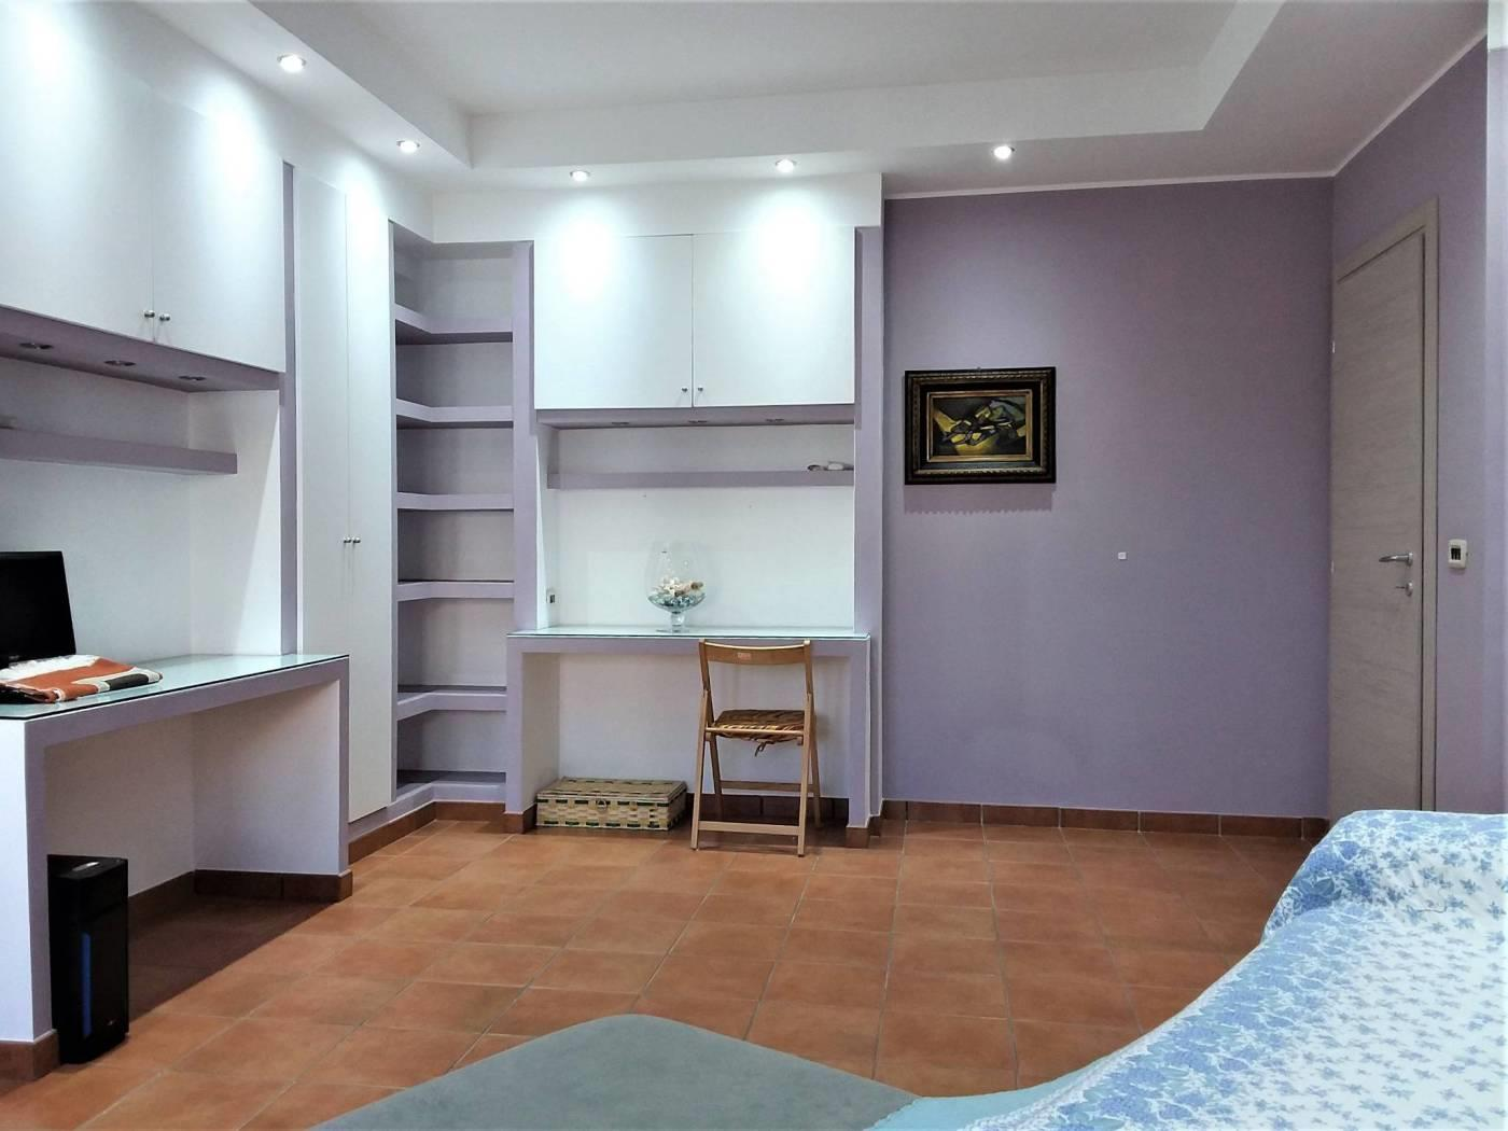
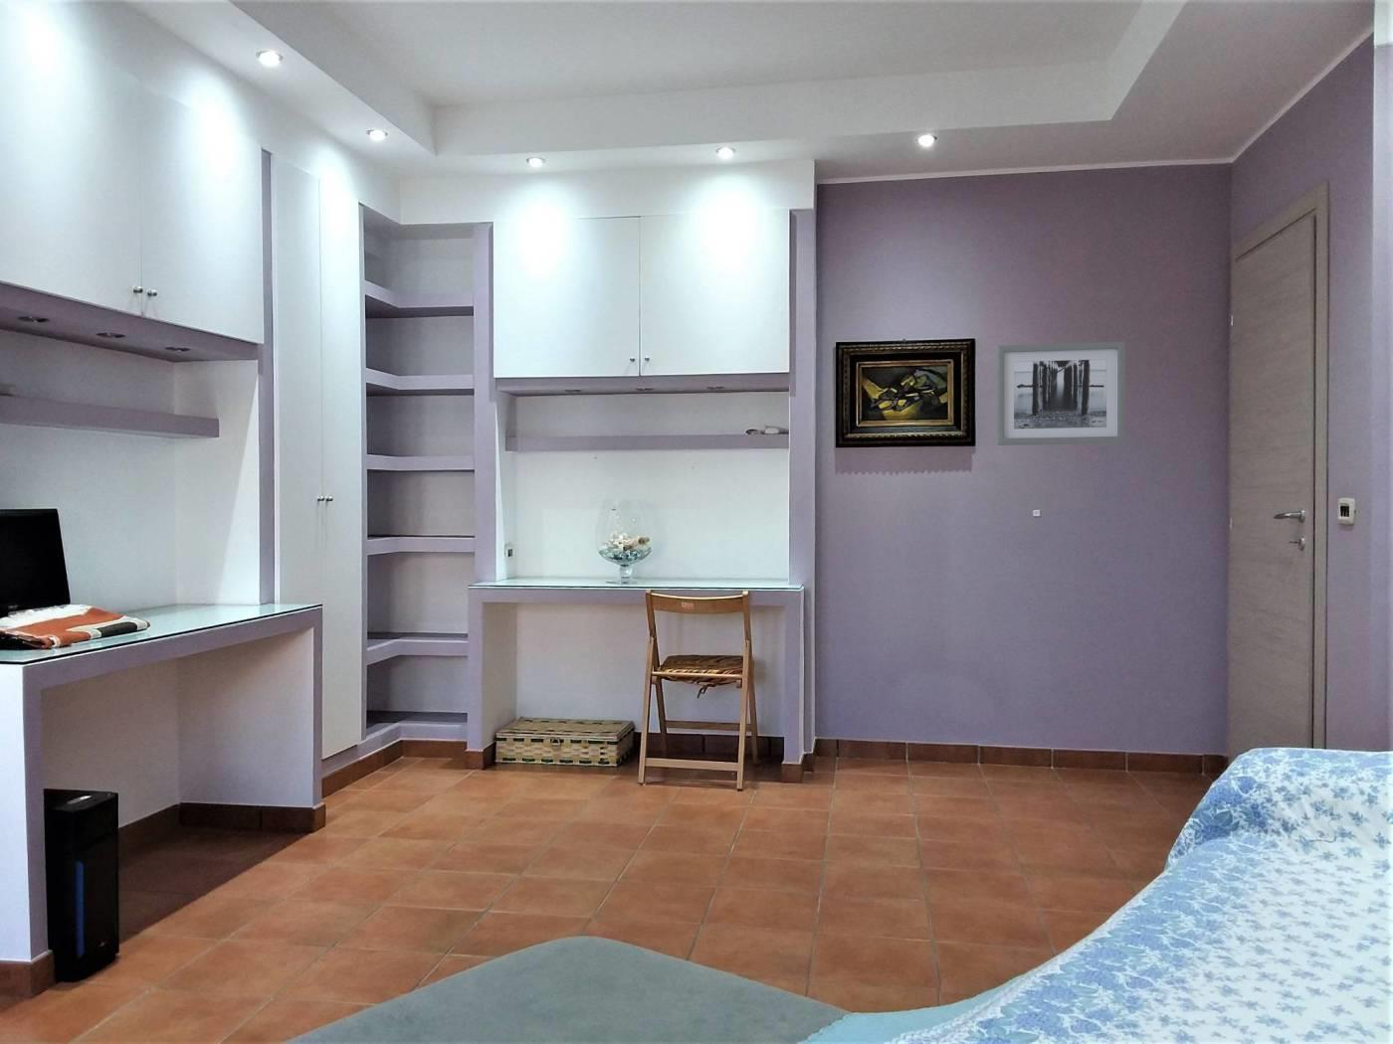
+ wall art [995,341,1126,446]
